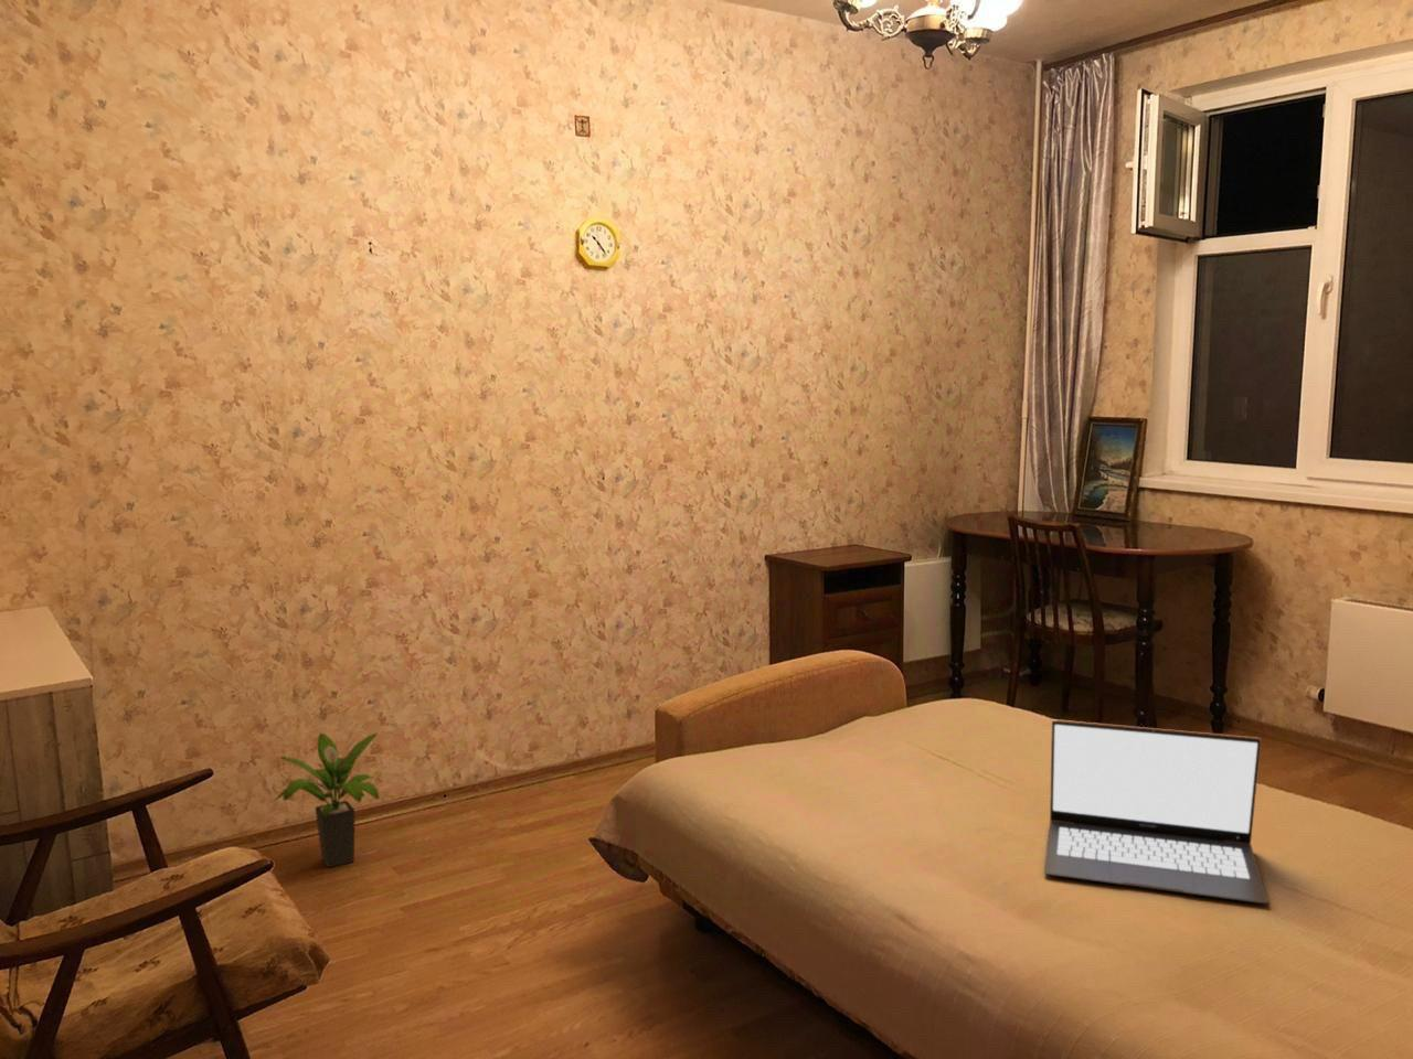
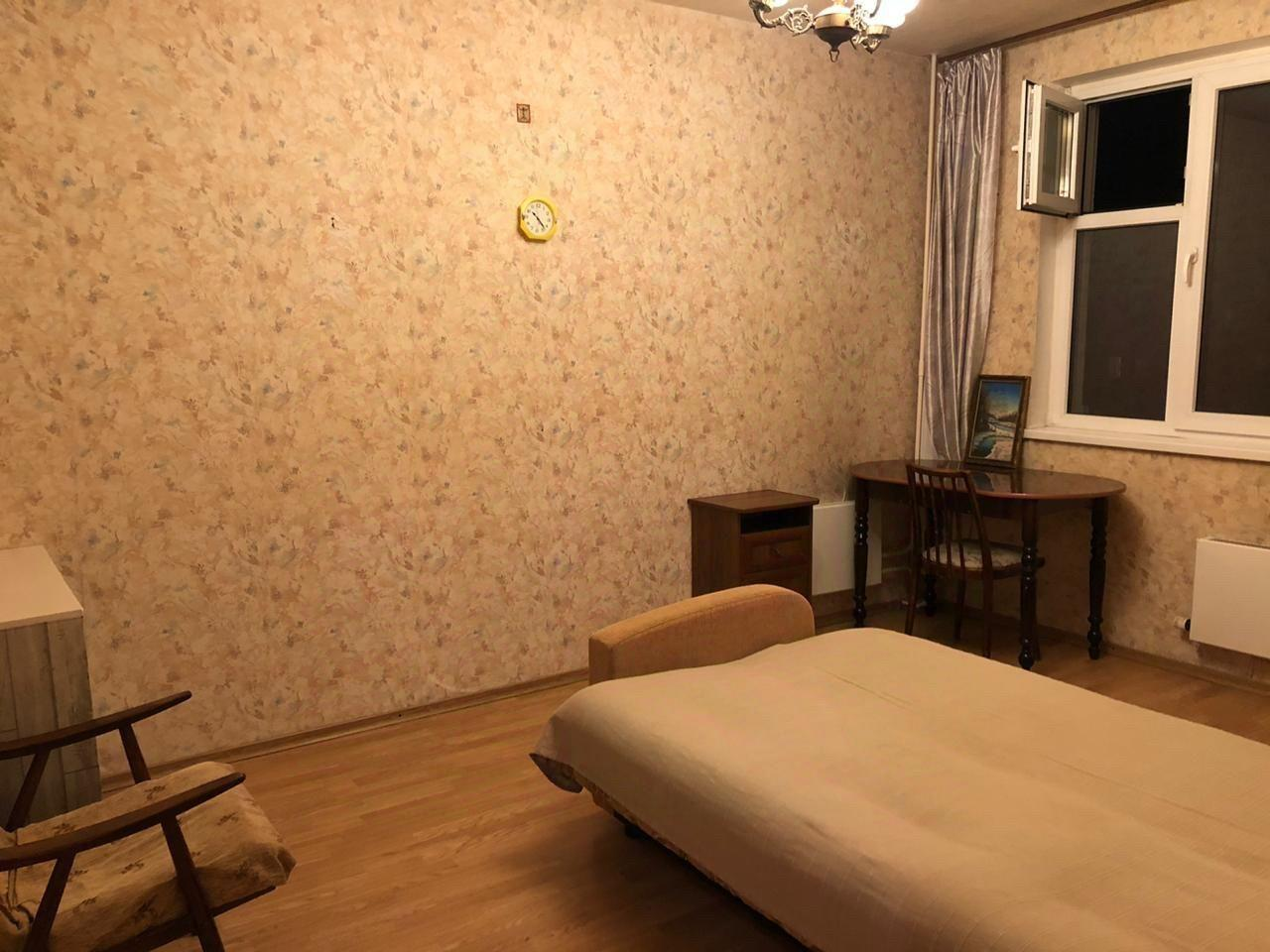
- laptop [1044,719,1269,904]
- potted plant [274,731,384,868]
